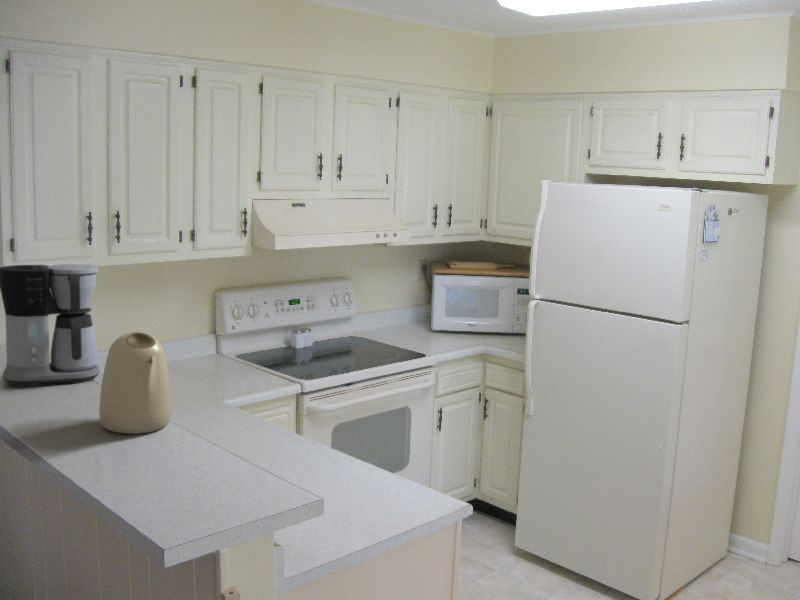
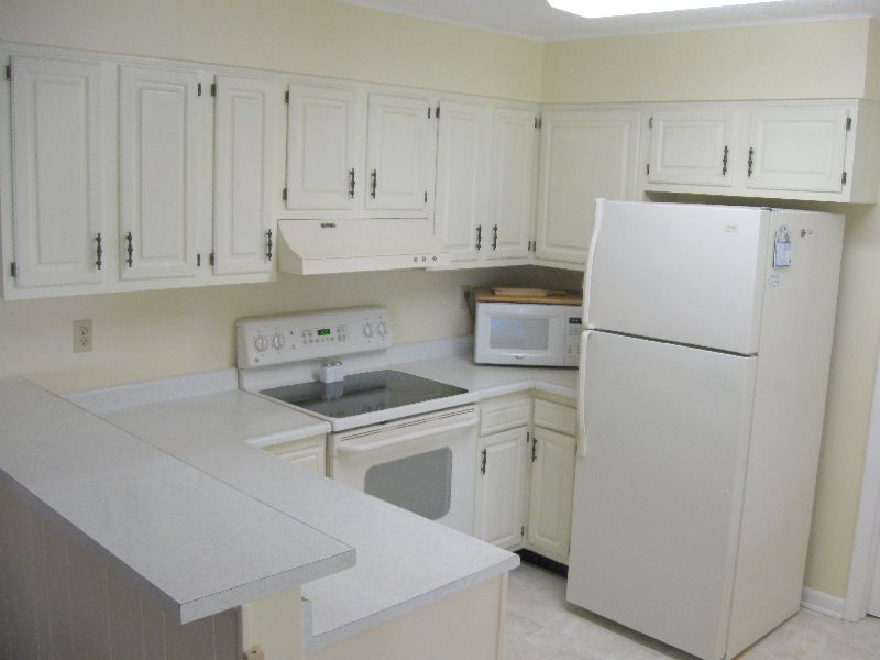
- coffee maker [0,263,101,387]
- kettle [98,331,173,435]
